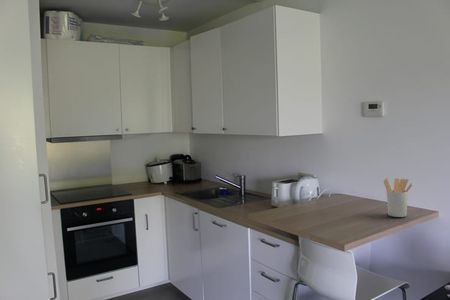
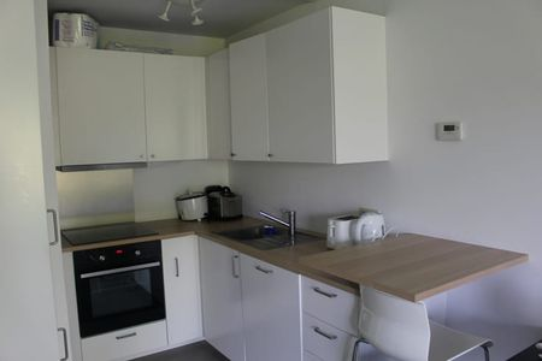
- utensil holder [383,177,413,218]
